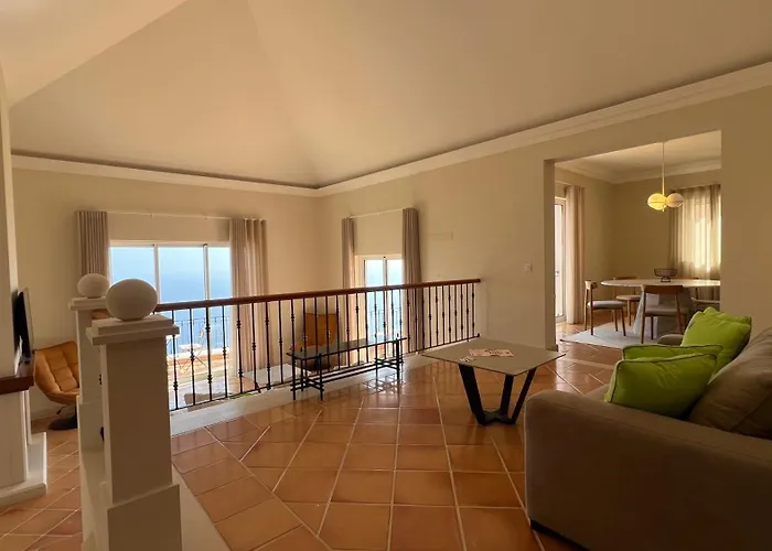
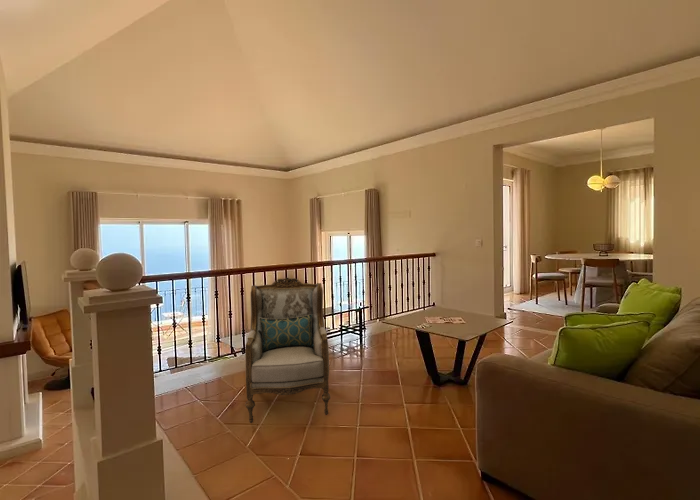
+ armchair [244,277,331,424]
